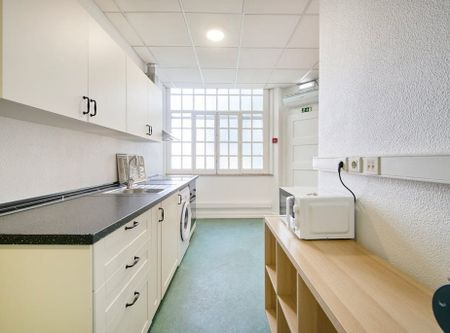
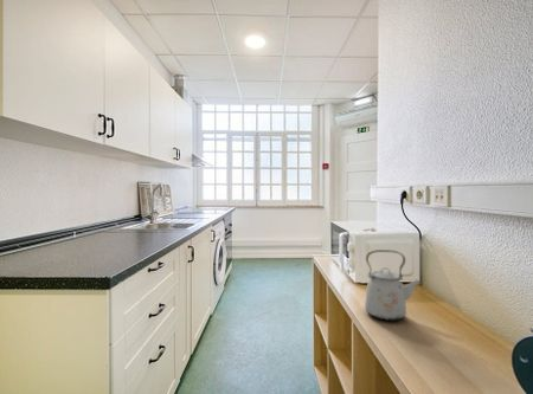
+ kettle [364,248,422,322]
